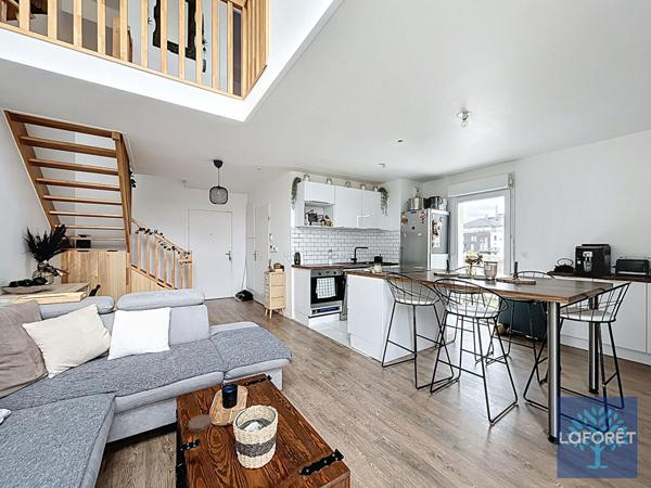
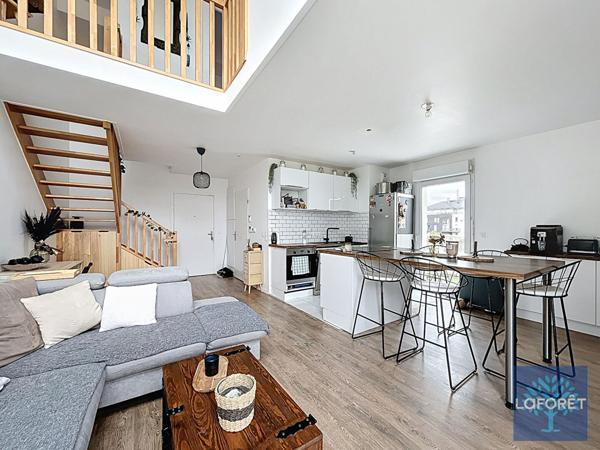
- coaster [187,413,213,433]
